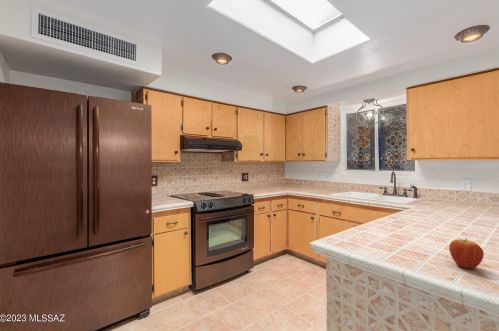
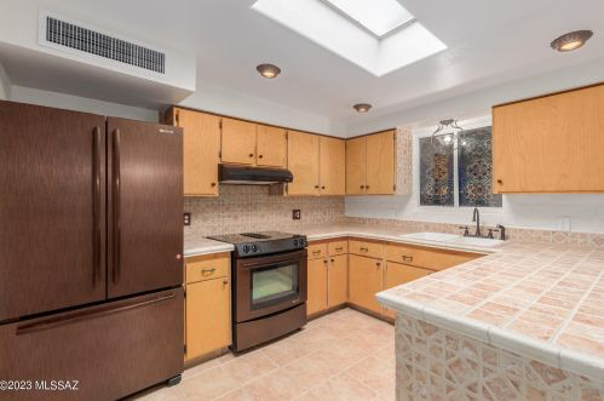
- fruit [448,237,485,270]
